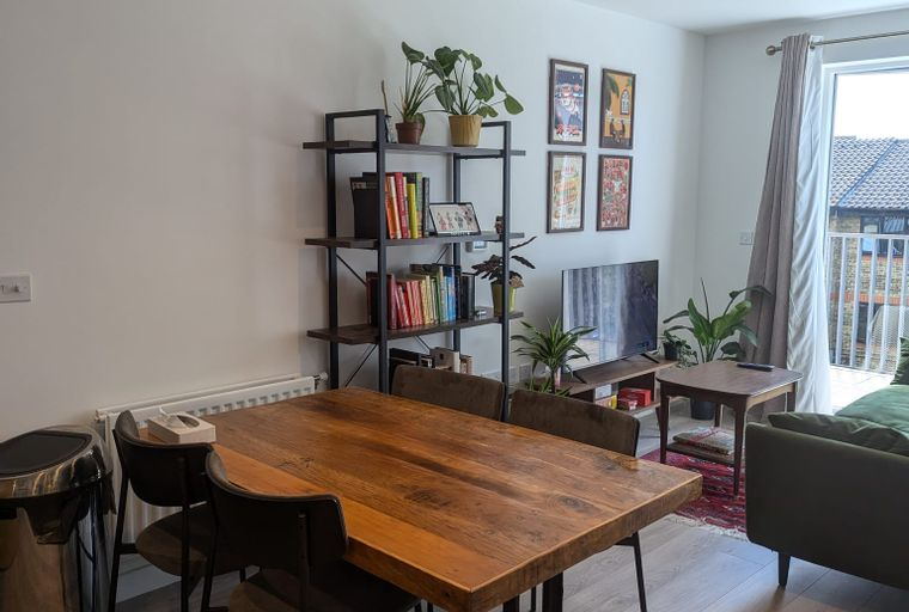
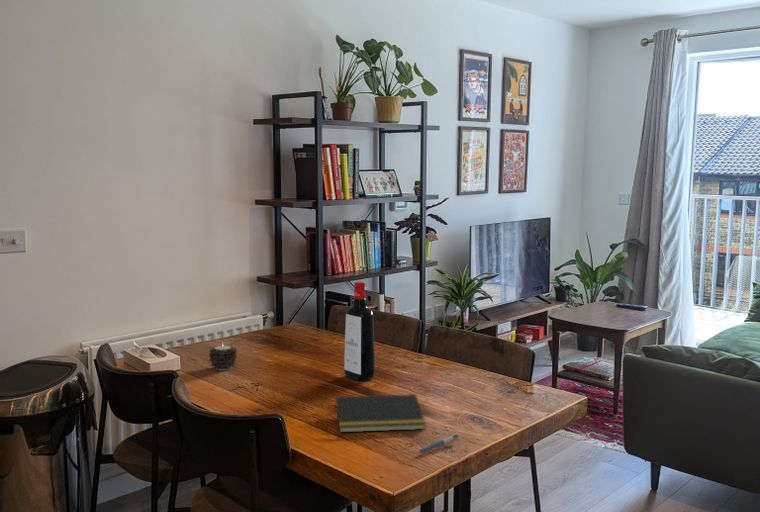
+ notepad [333,393,427,433]
+ candle [208,342,238,371]
+ pen [418,433,460,454]
+ liquor bottle [343,280,376,382]
